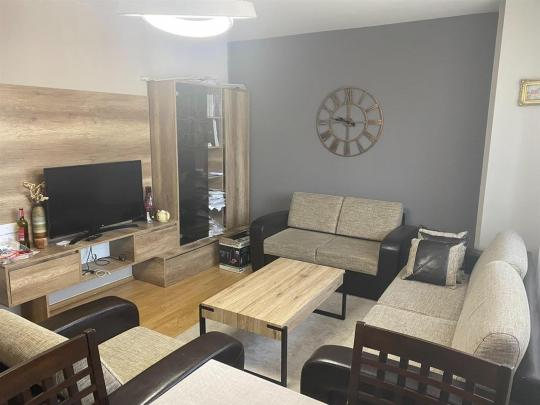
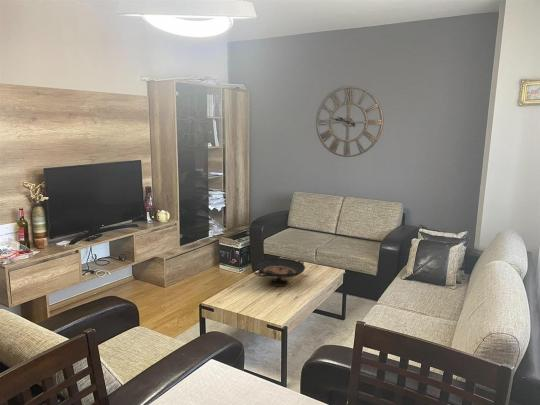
+ decorative bowl [253,257,306,287]
